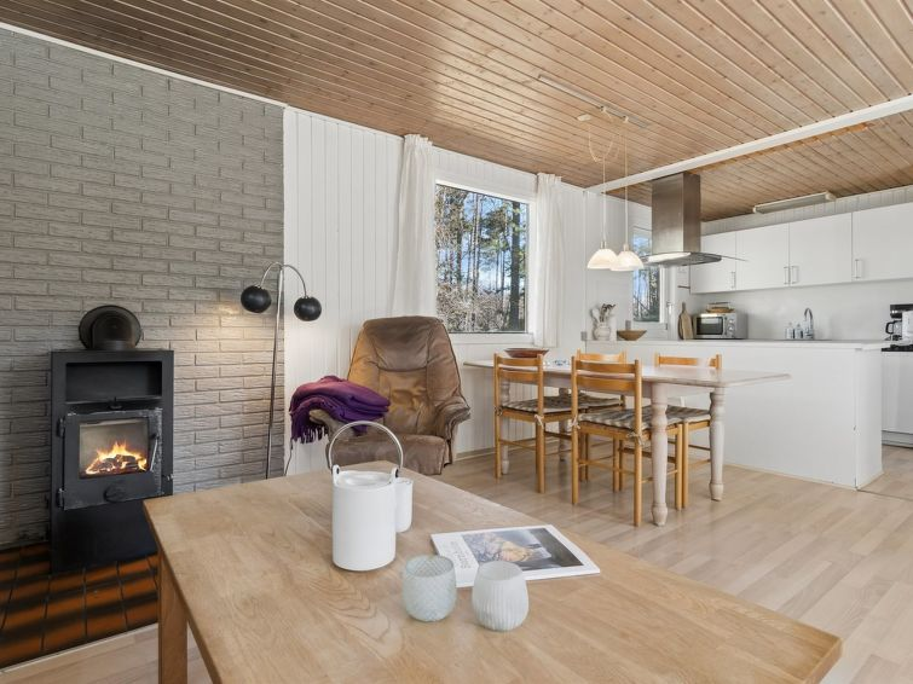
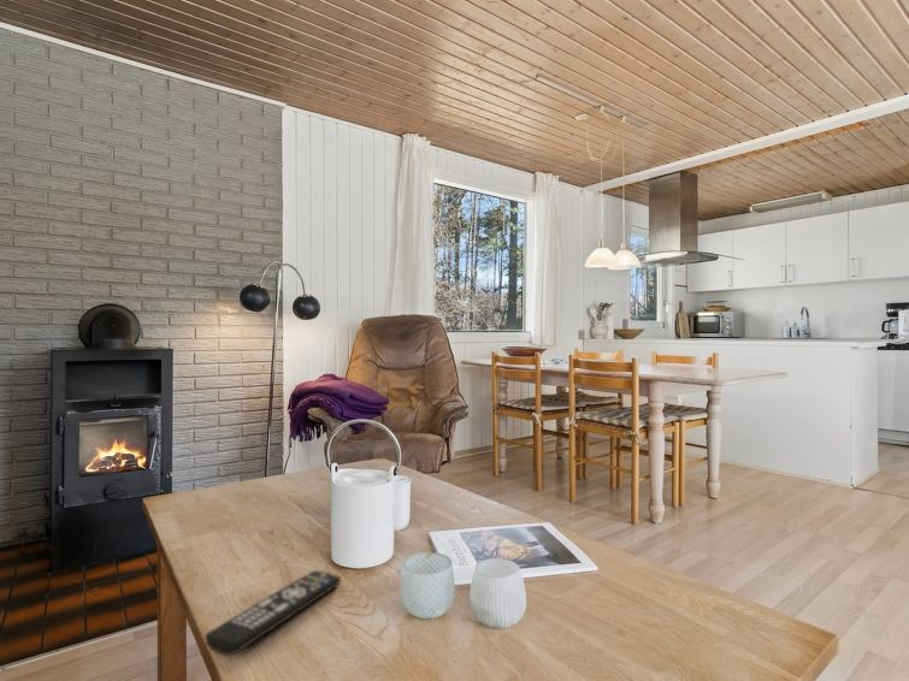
+ remote control [203,569,342,657]
